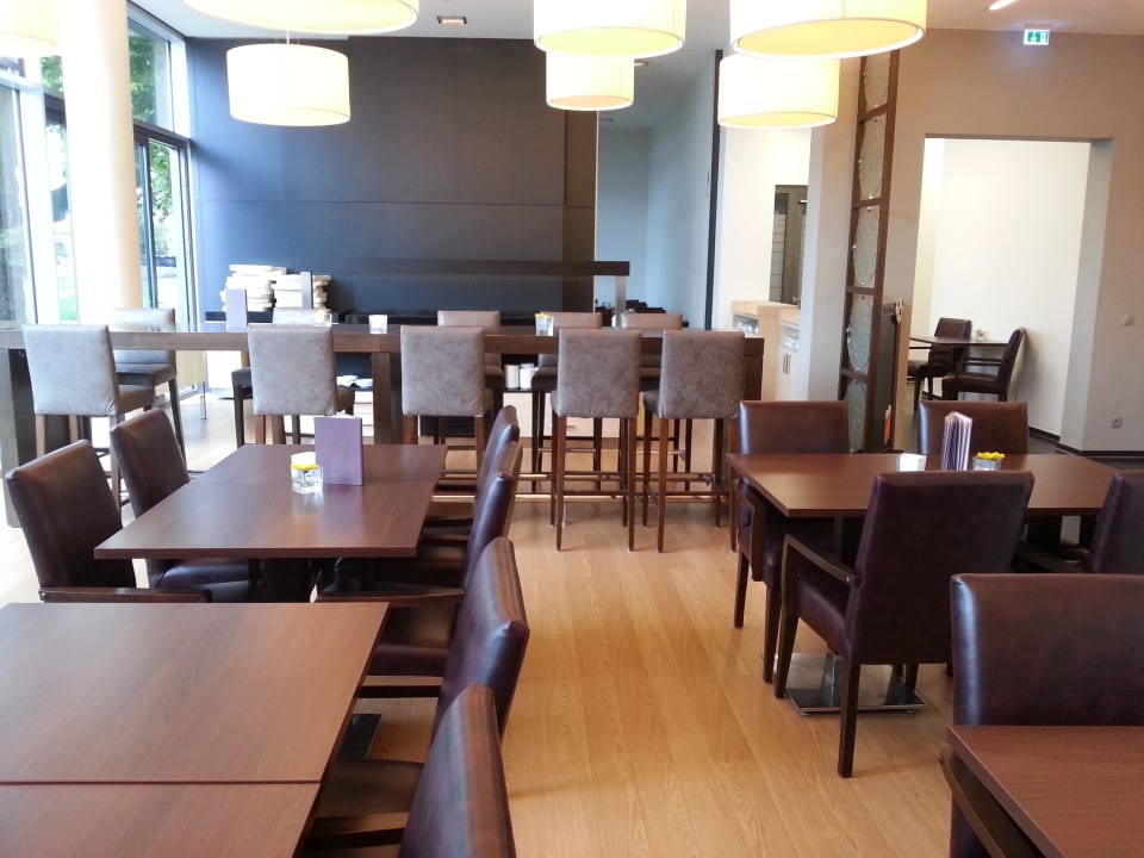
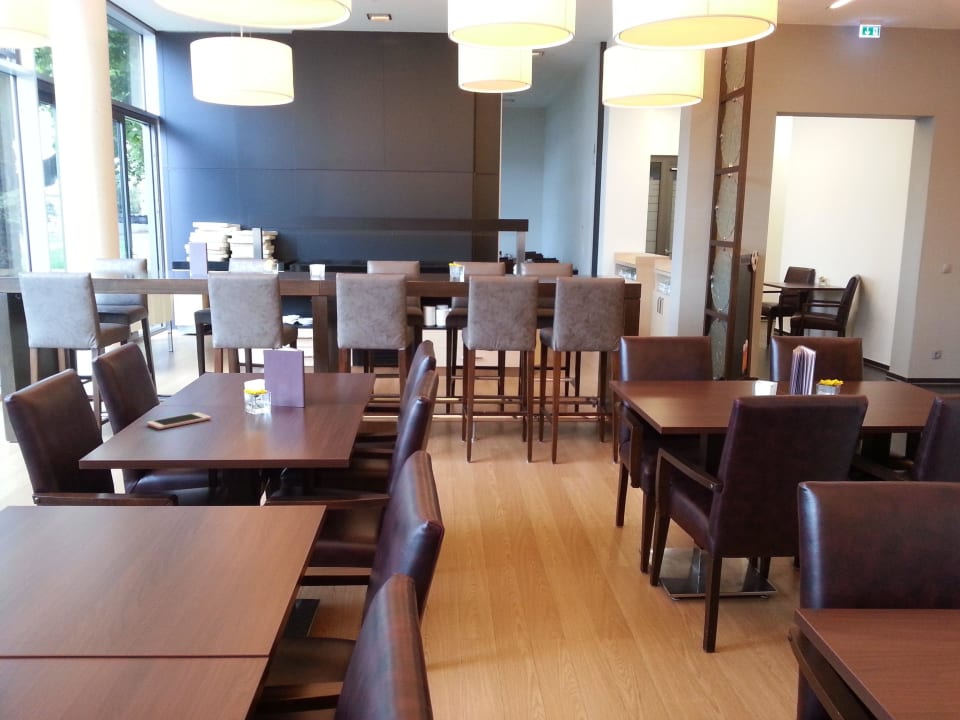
+ cell phone [146,411,212,430]
